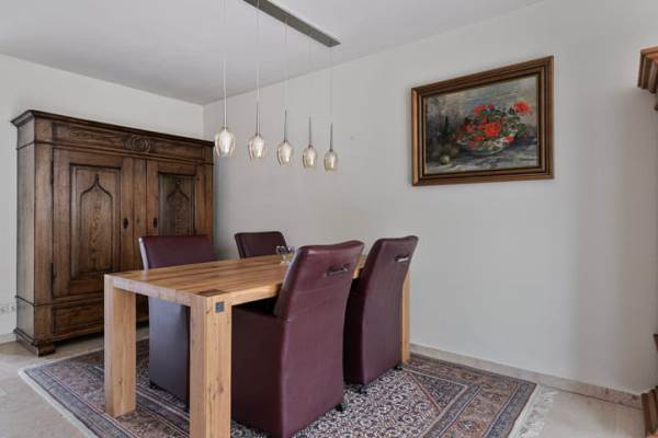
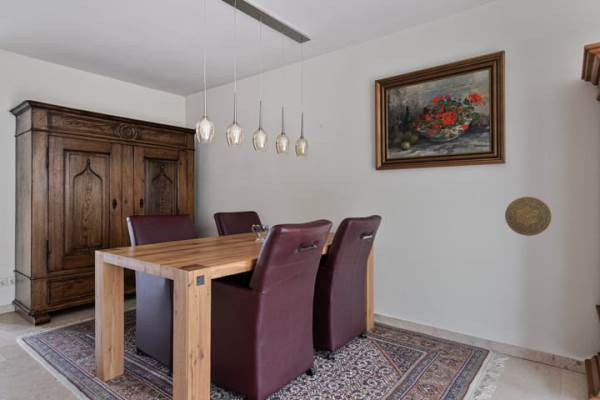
+ decorative plate [504,196,553,237]
